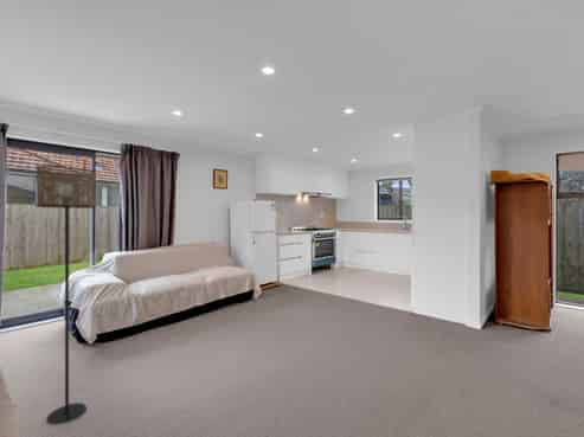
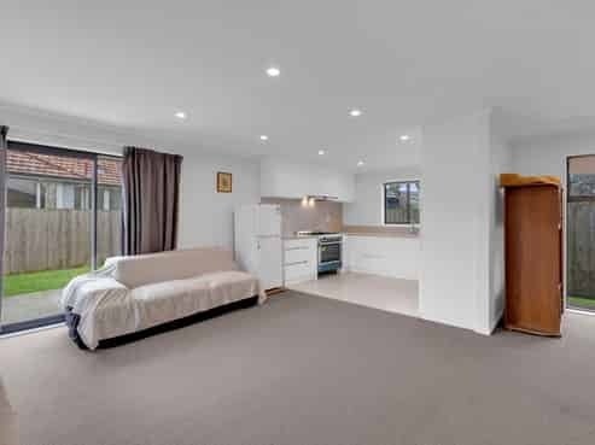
- floor lamp [34,165,97,425]
